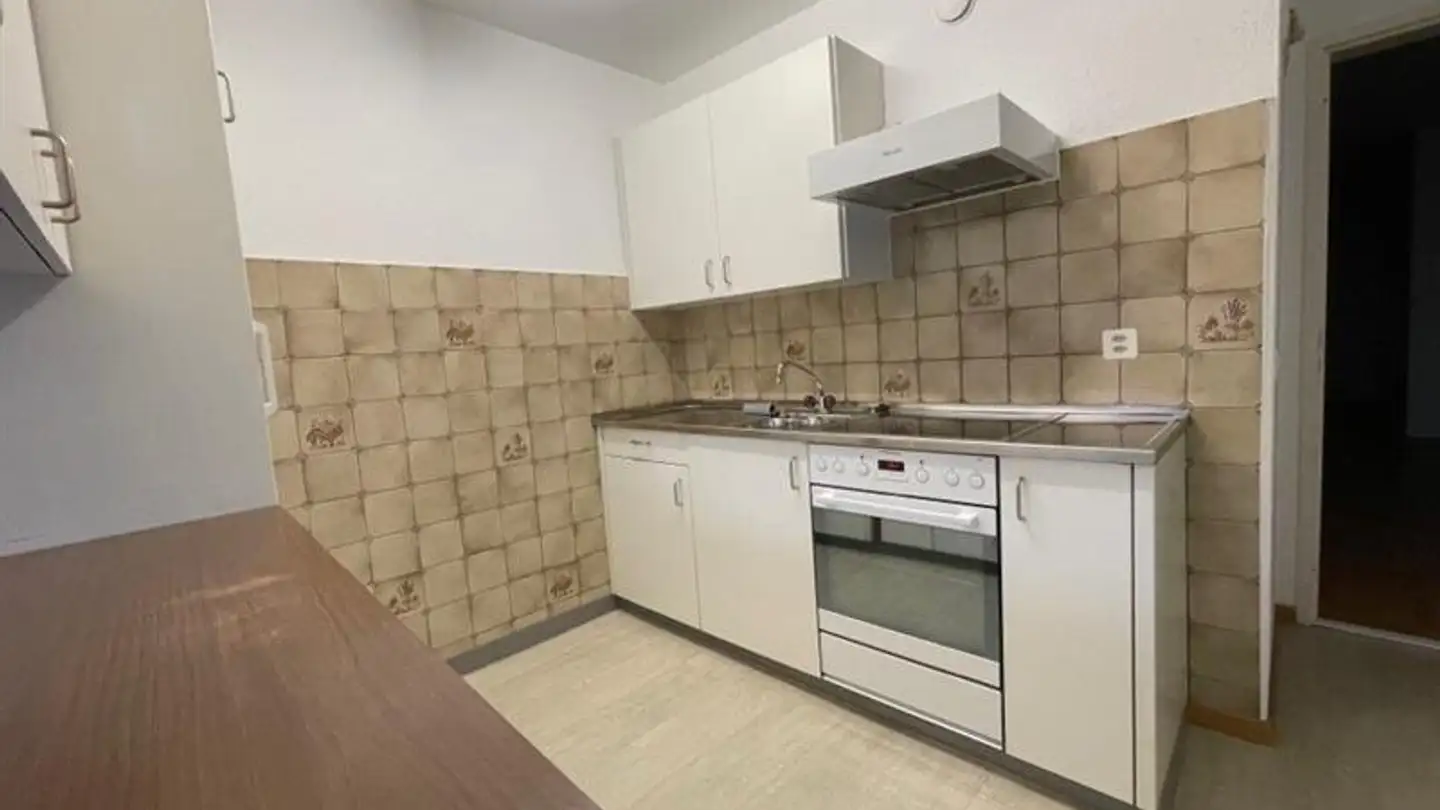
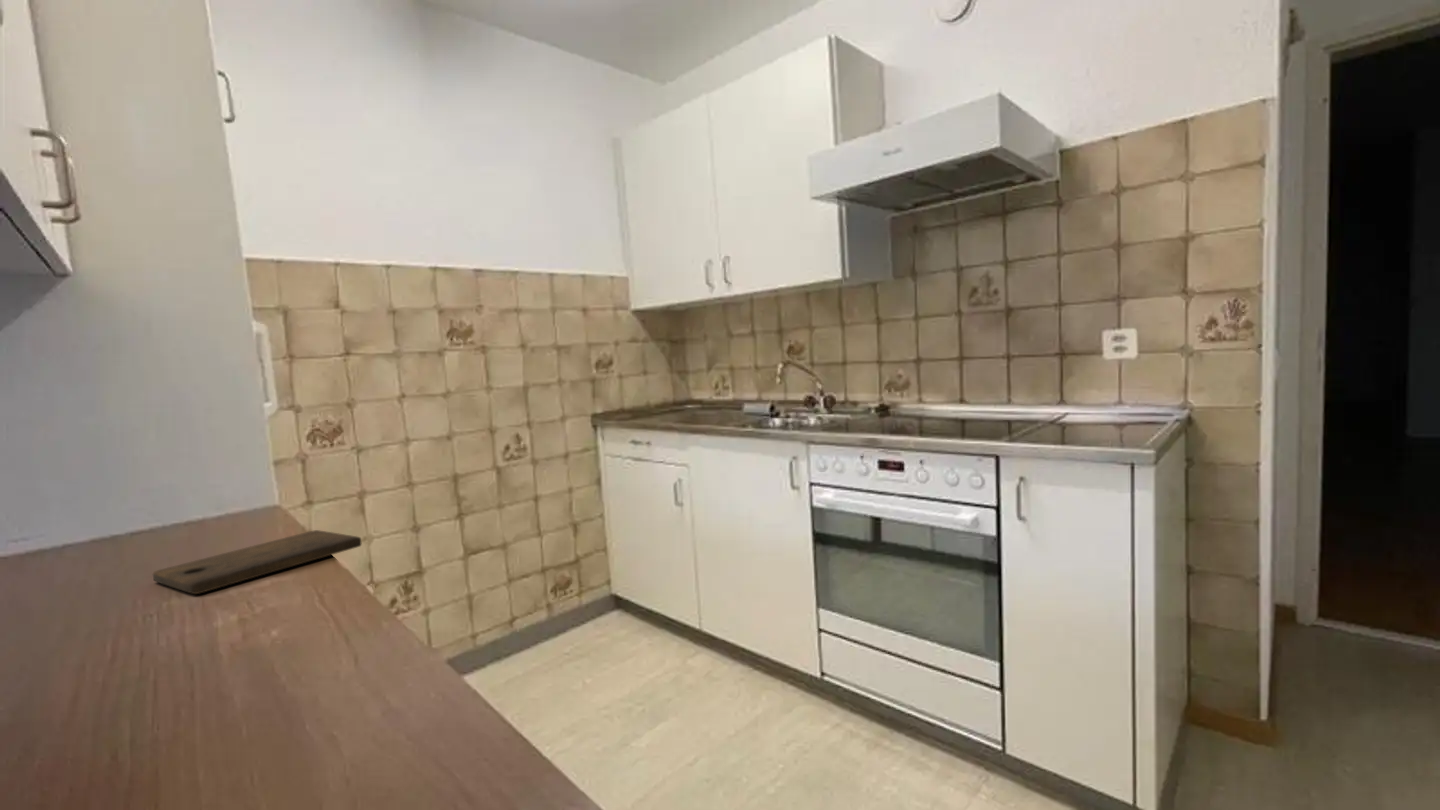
+ cutting board [152,529,363,595]
